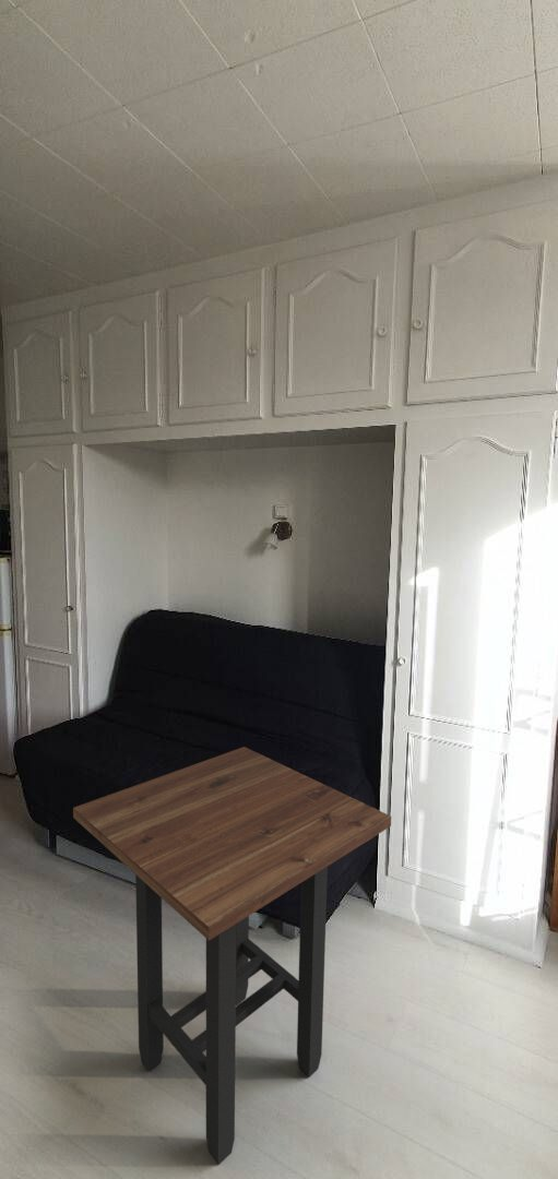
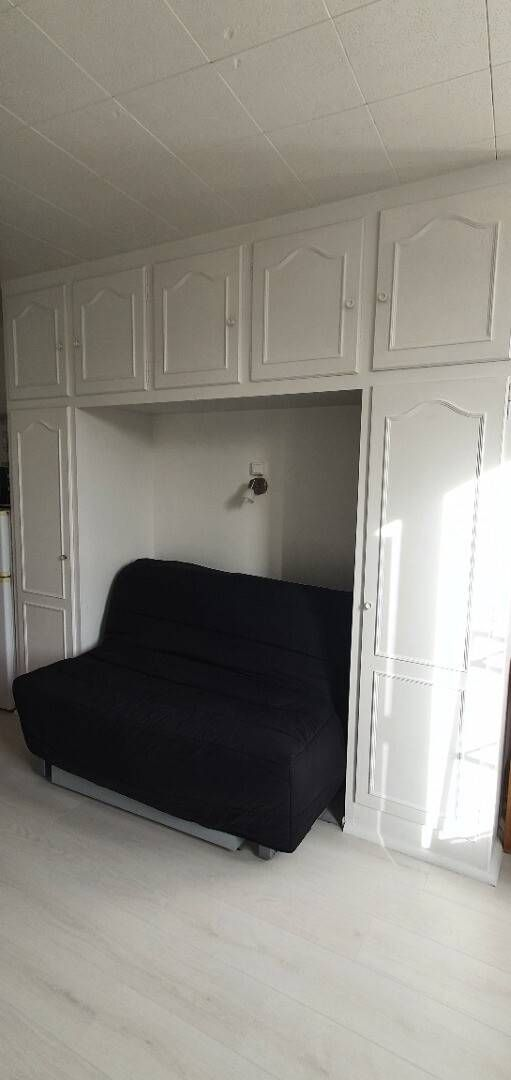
- side table [72,746,392,1166]
